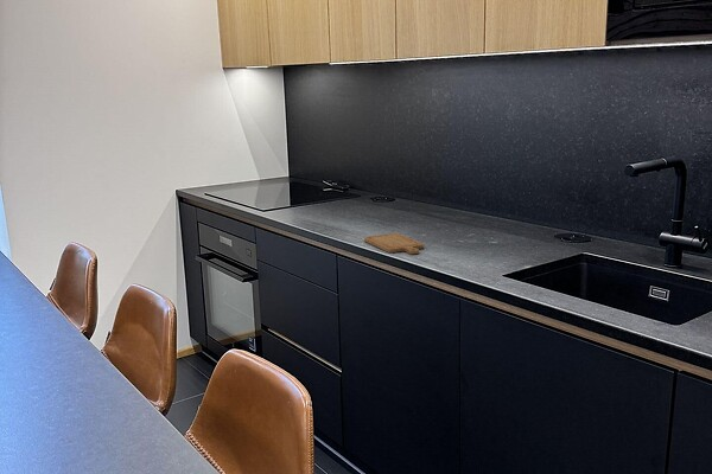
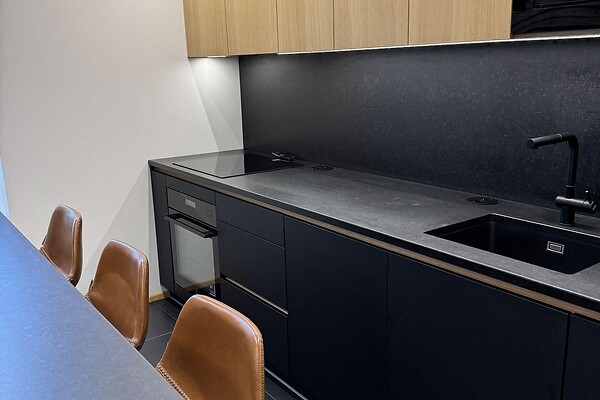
- chopping board [363,232,425,255]
